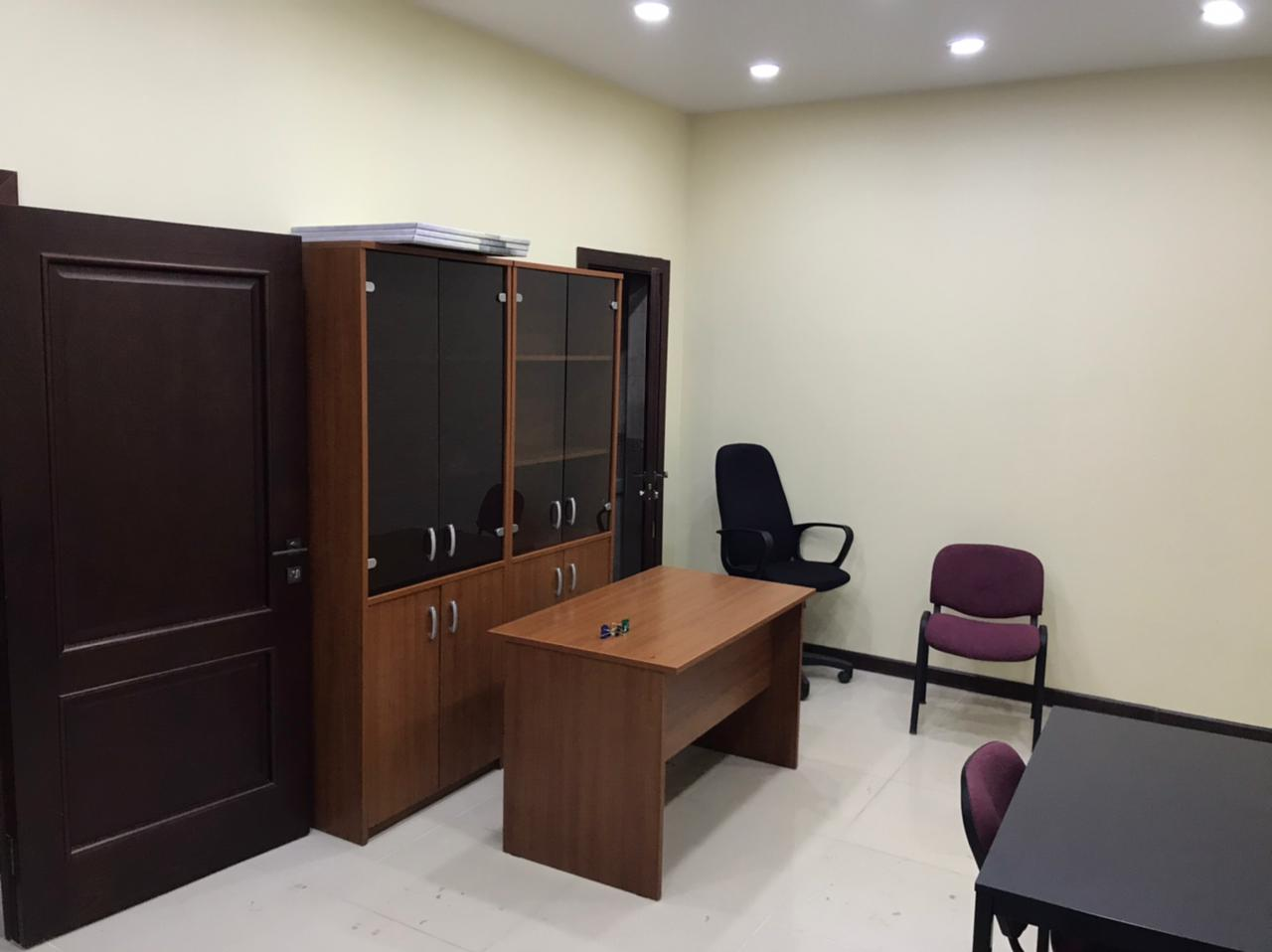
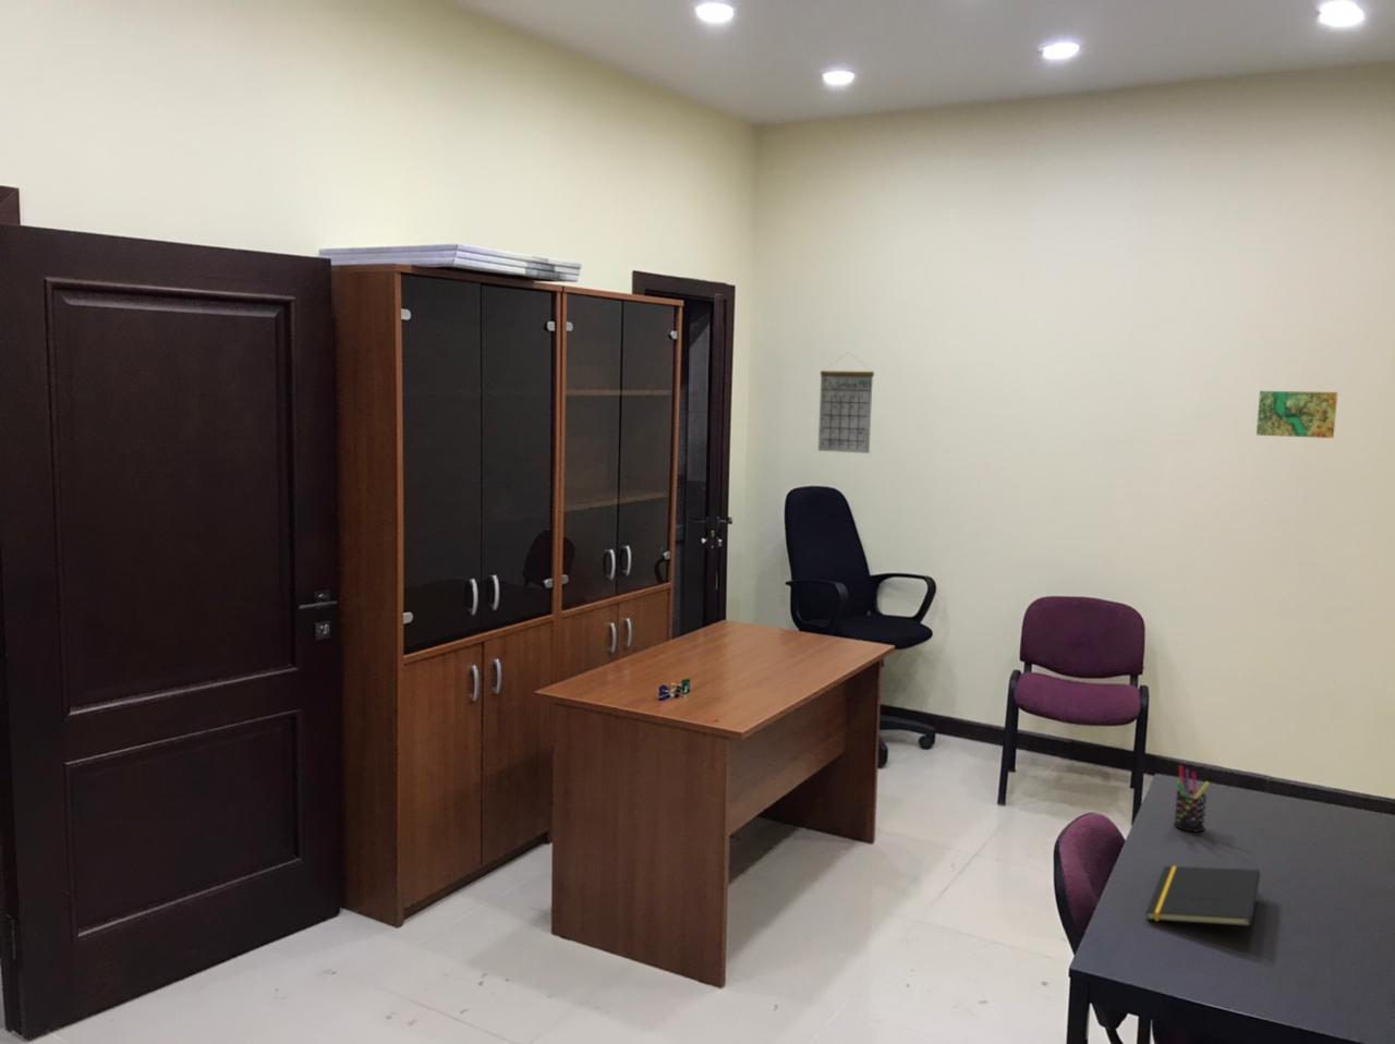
+ pen holder [1172,765,1211,832]
+ notepad [1145,865,1261,928]
+ calendar [817,353,875,454]
+ map [1256,390,1338,439]
